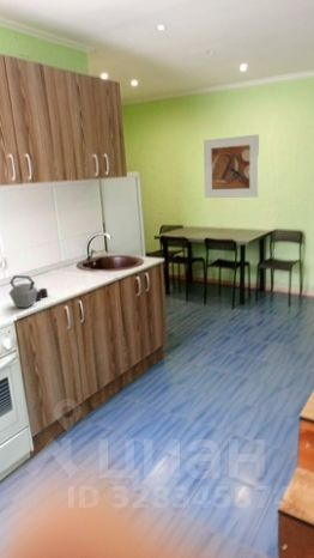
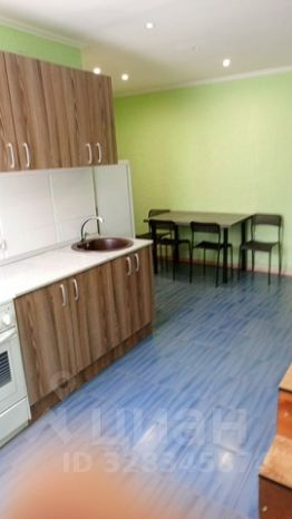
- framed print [203,133,260,199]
- kettle [7,274,49,309]
